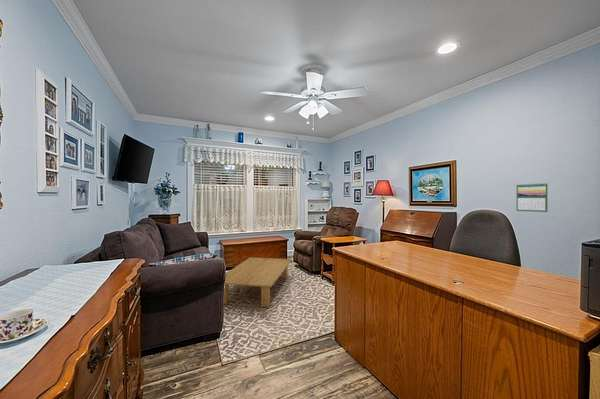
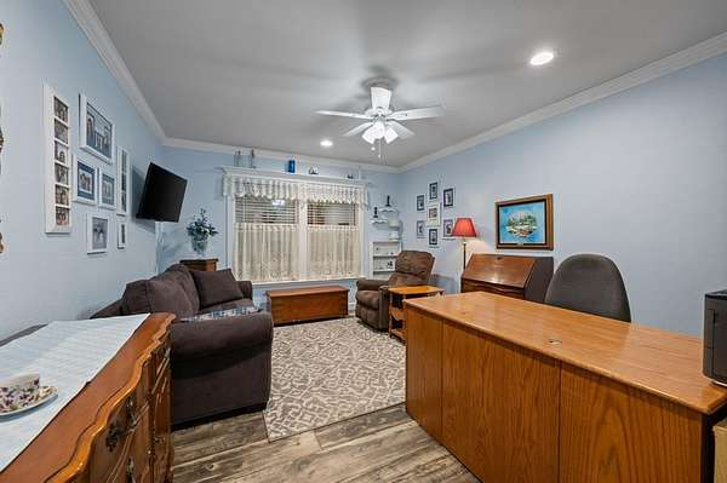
- coffee table [223,256,293,308]
- calendar [516,182,549,213]
